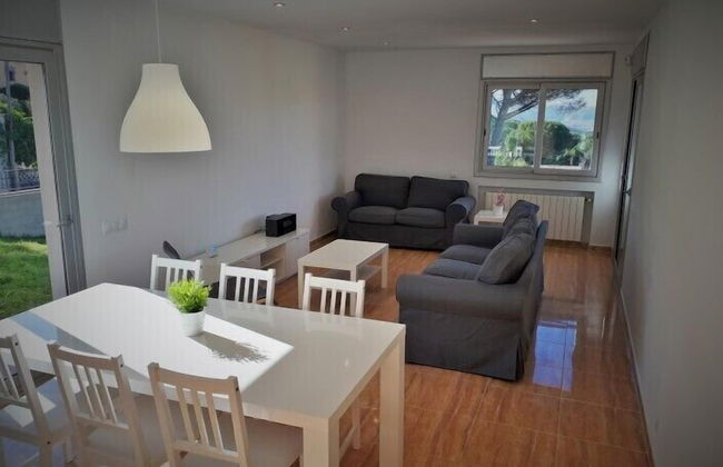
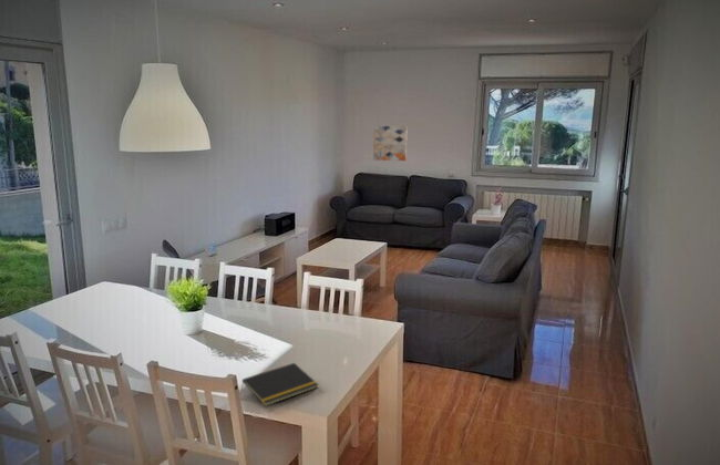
+ notepad [240,362,319,407]
+ wall art [372,125,409,162]
